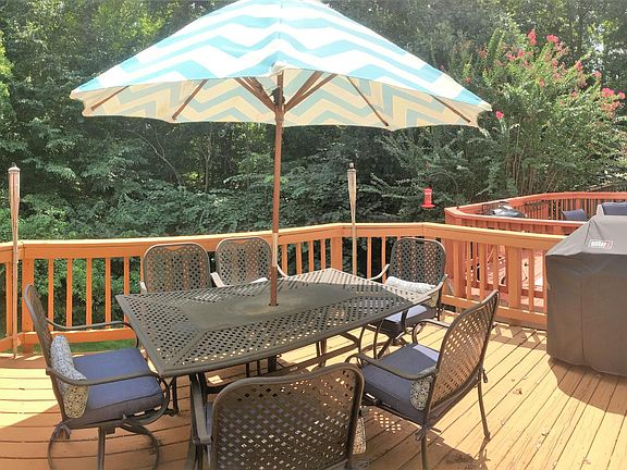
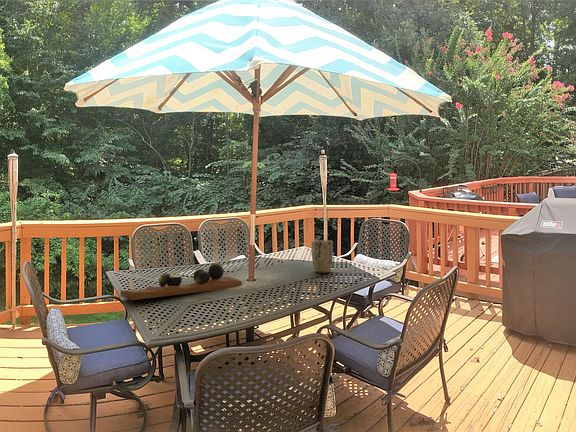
+ plant pot [311,239,334,274]
+ decorative tray [120,262,243,301]
